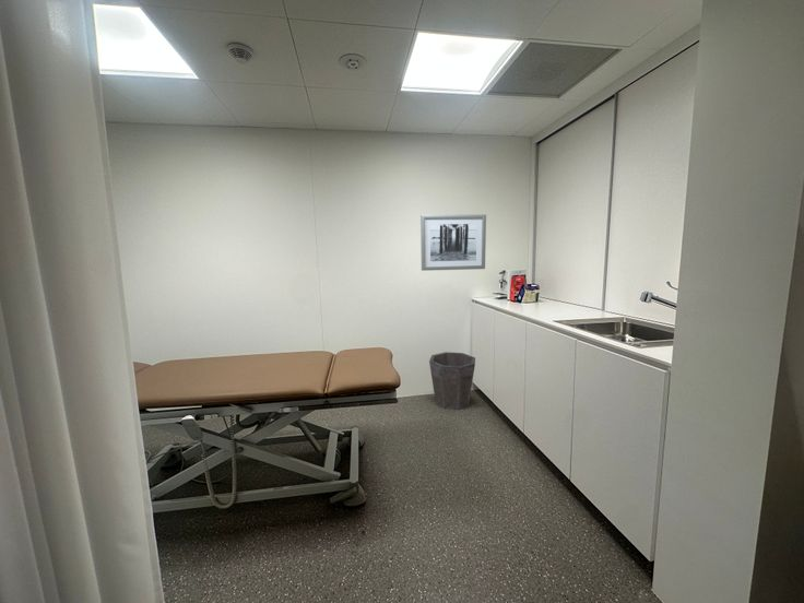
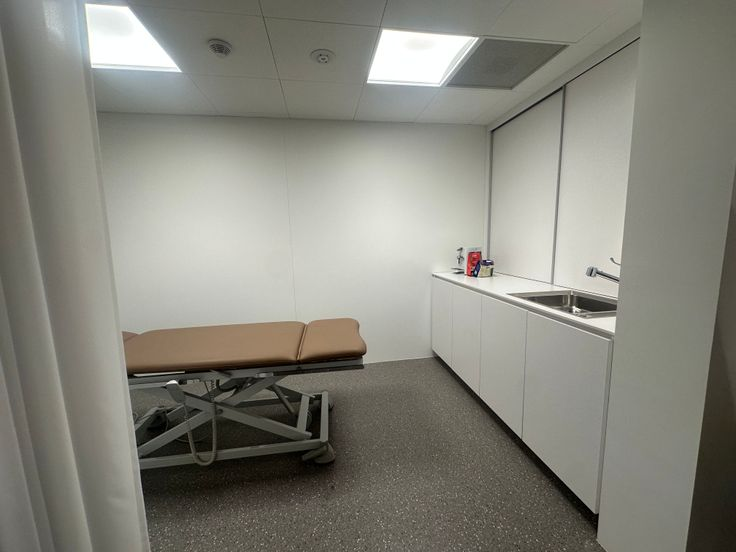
- wall art [419,213,487,272]
- waste bin [428,351,476,411]
